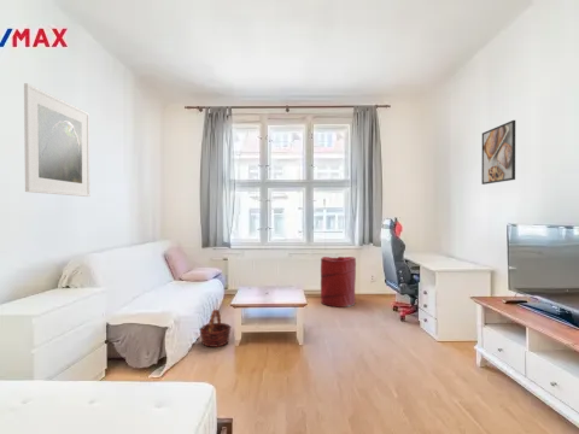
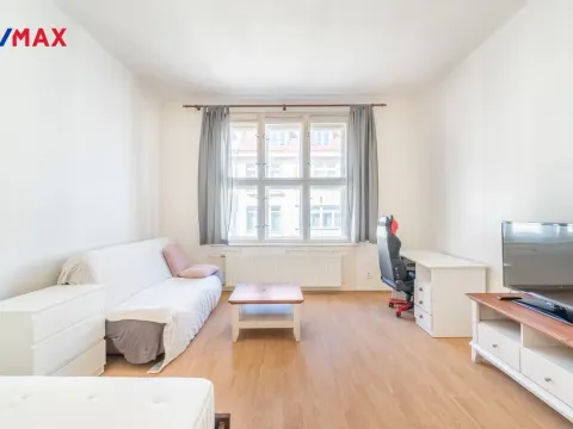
- laundry hamper [320,256,357,309]
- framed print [23,82,92,198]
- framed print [480,119,516,186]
- basket [198,309,233,348]
